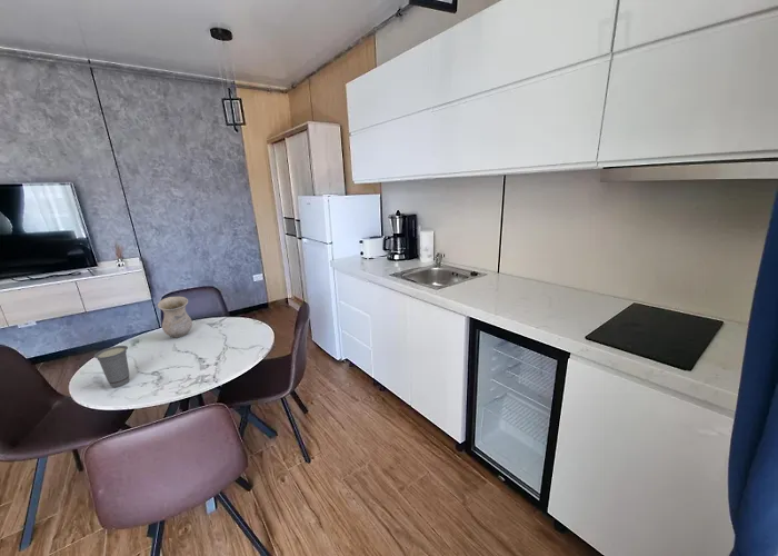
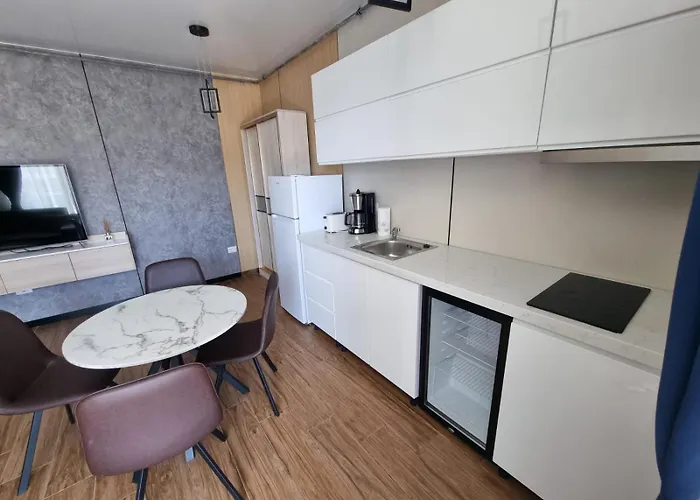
- vase [157,296,193,338]
- cup [93,345,130,389]
